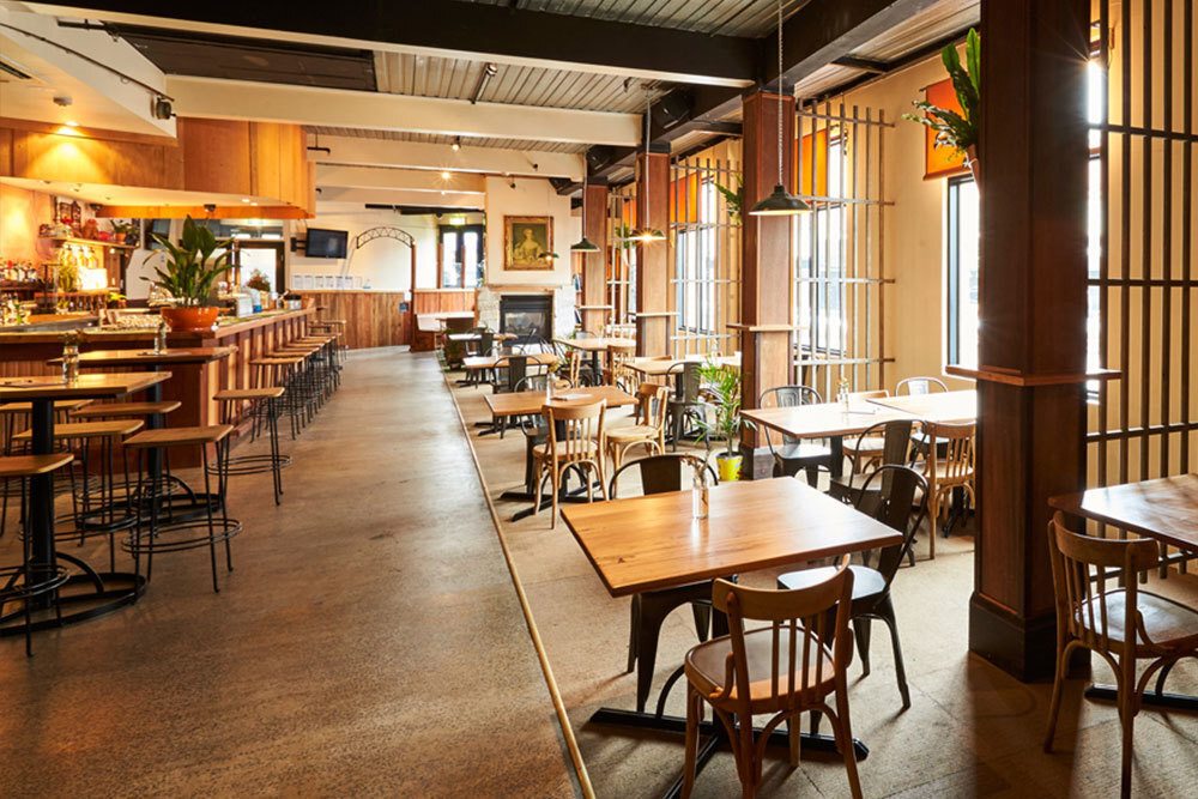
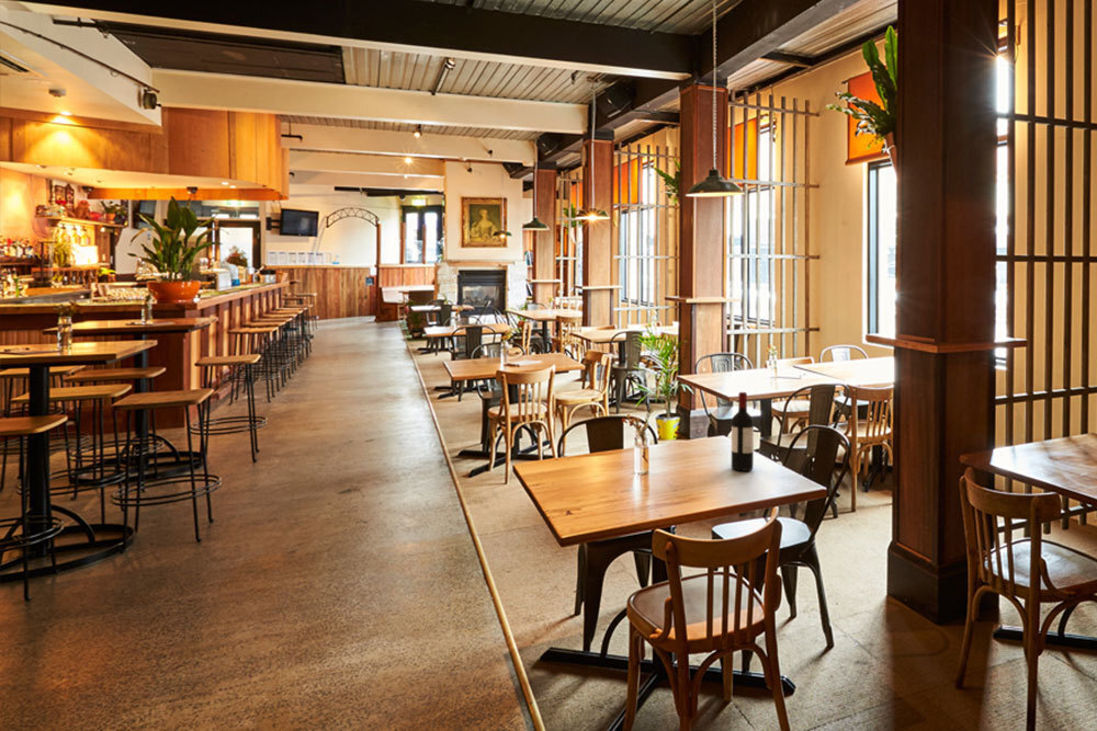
+ wine bottle [731,391,755,472]
